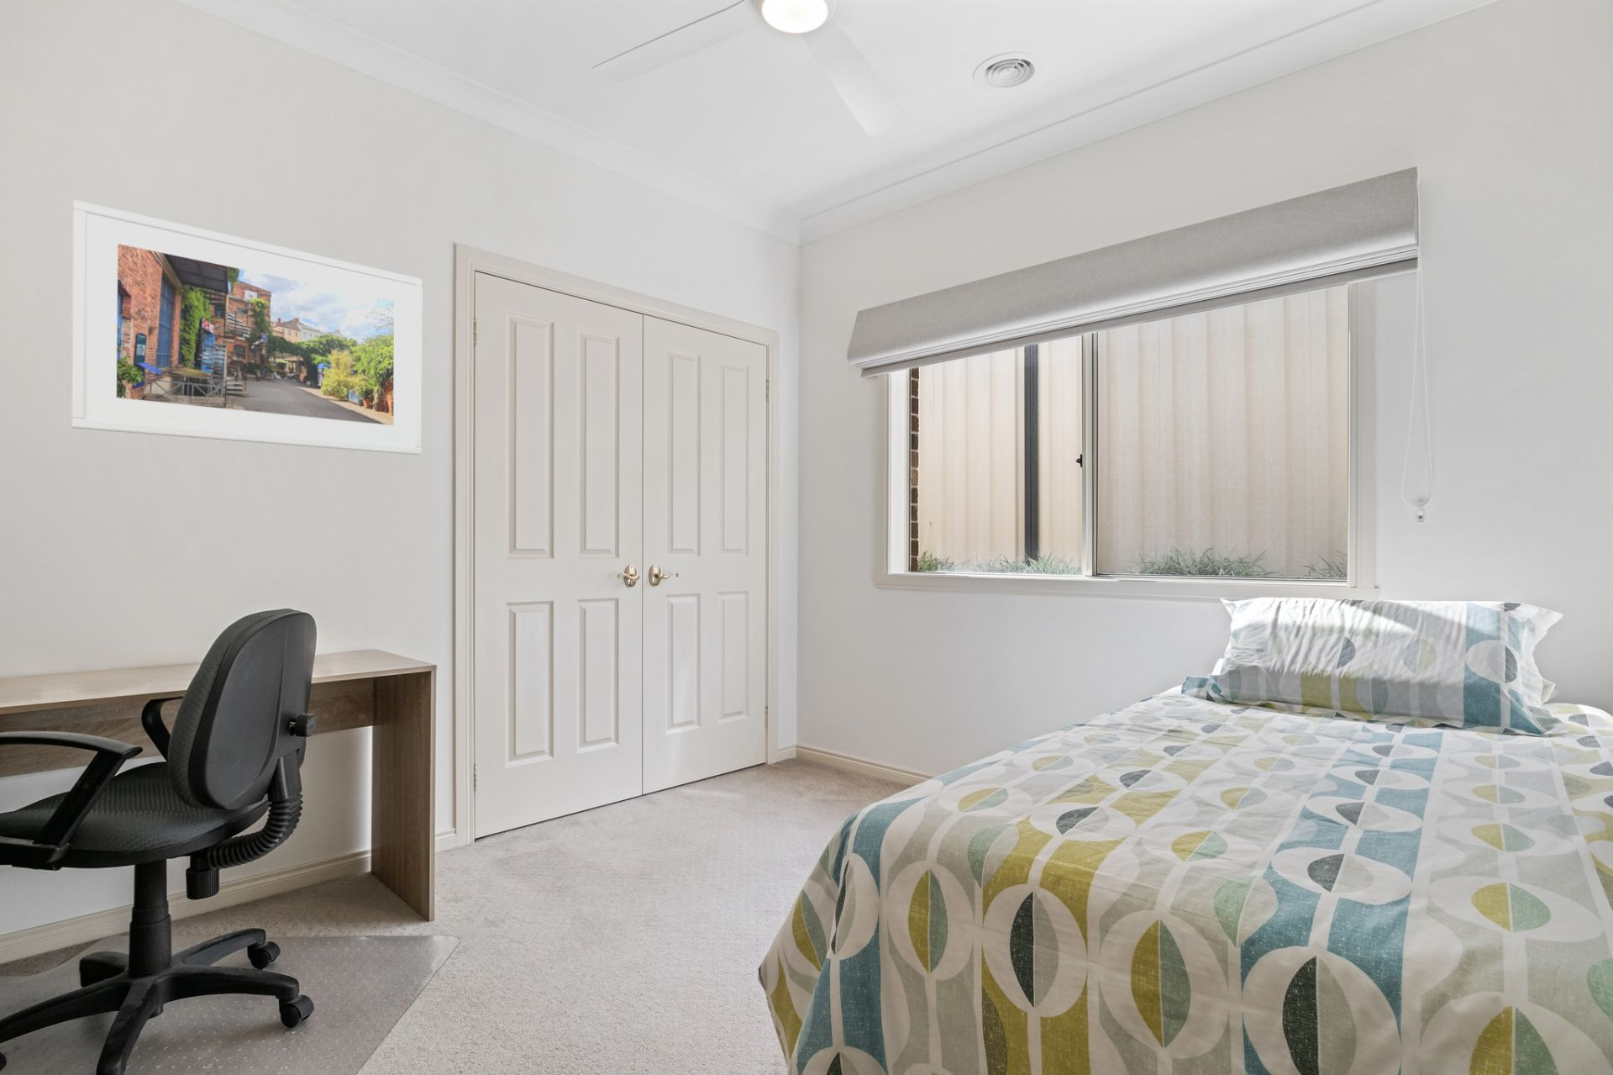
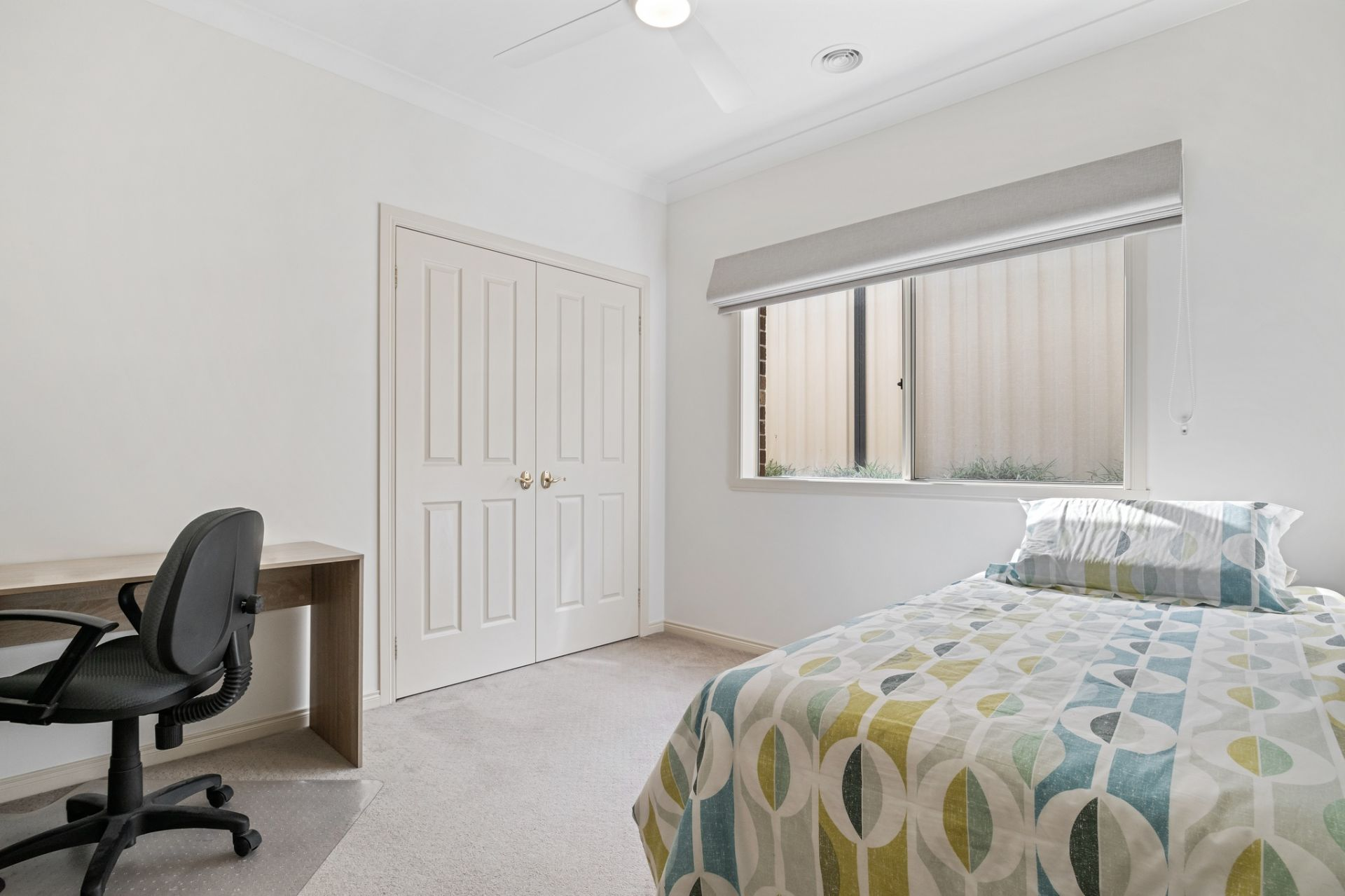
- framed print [71,199,423,456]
